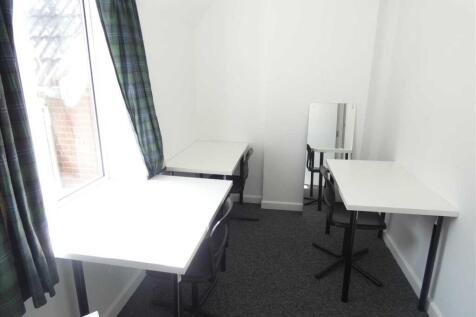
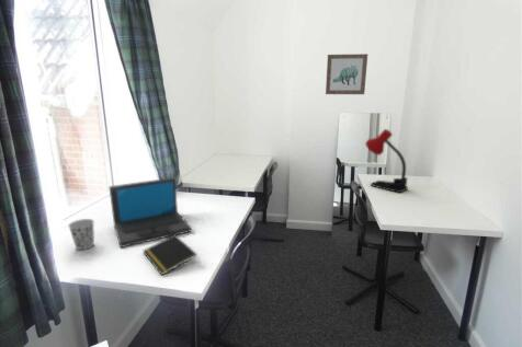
+ laptop [107,176,192,248]
+ desk lamp [364,128,409,194]
+ wall art [325,53,368,95]
+ cup [67,218,95,251]
+ notepad [141,234,198,276]
